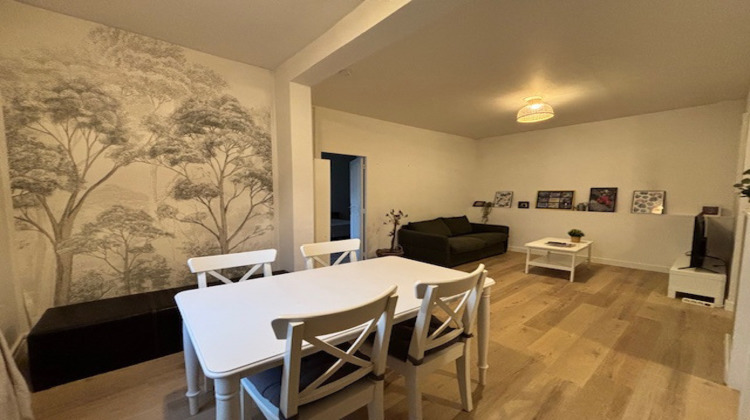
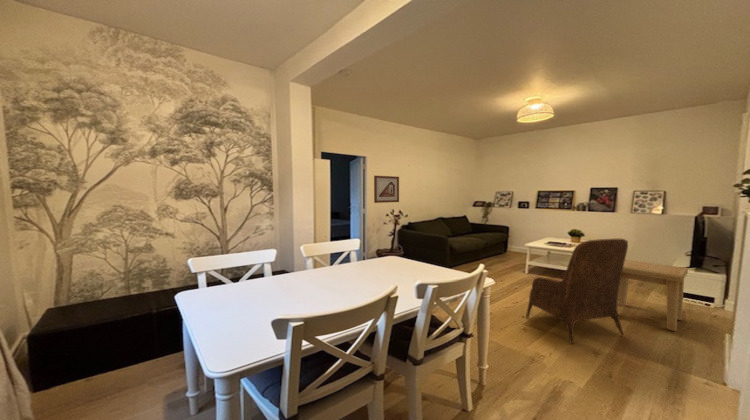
+ picture frame [373,175,400,204]
+ armchair [525,238,629,345]
+ side table [617,258,689,332]
